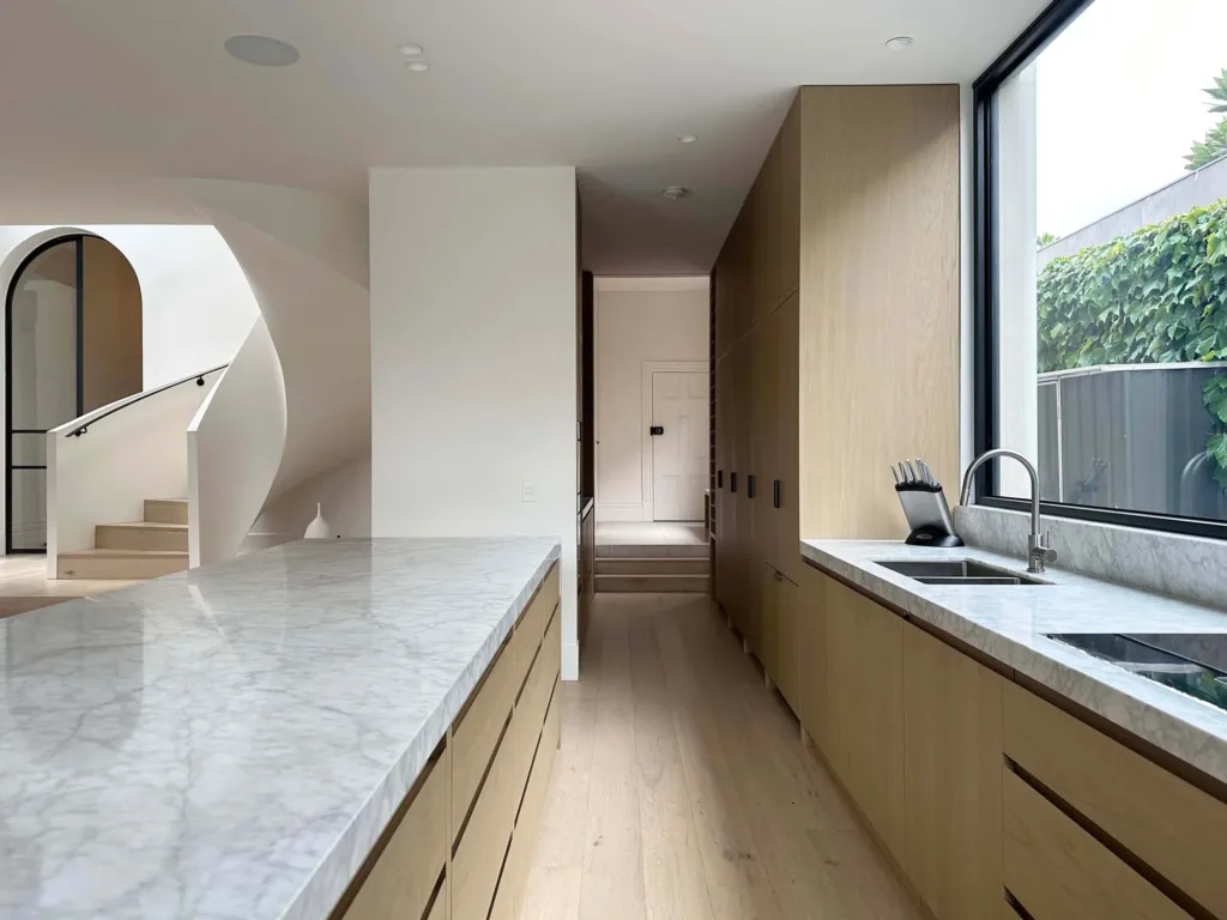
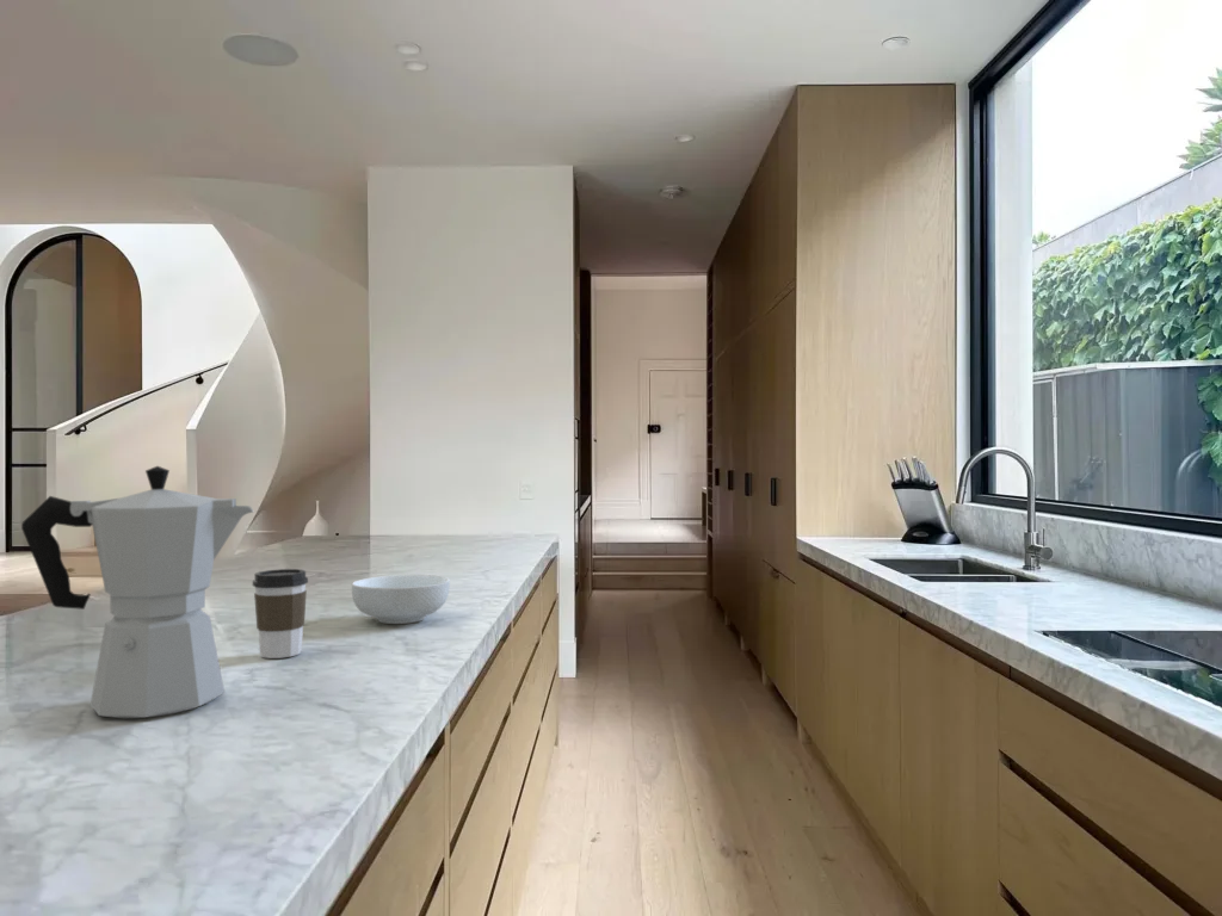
+ moka pot [20,465,254,719]
+ cereal bowl [351,574,451,625]
+ coffee cup [252,568,309,660]
